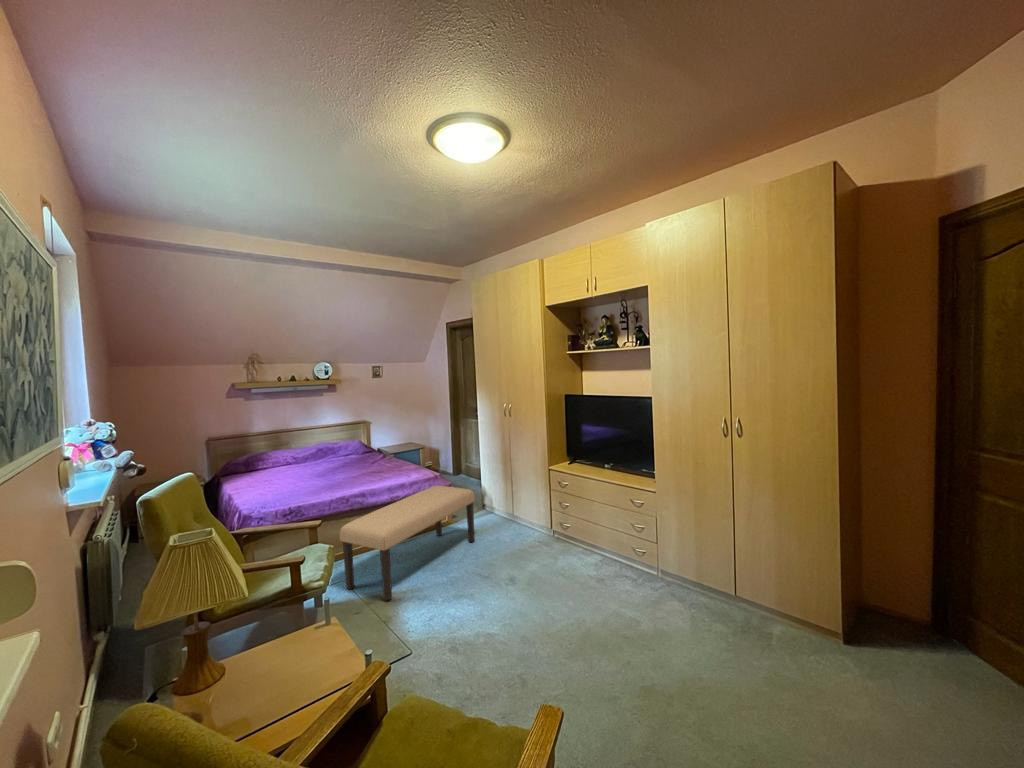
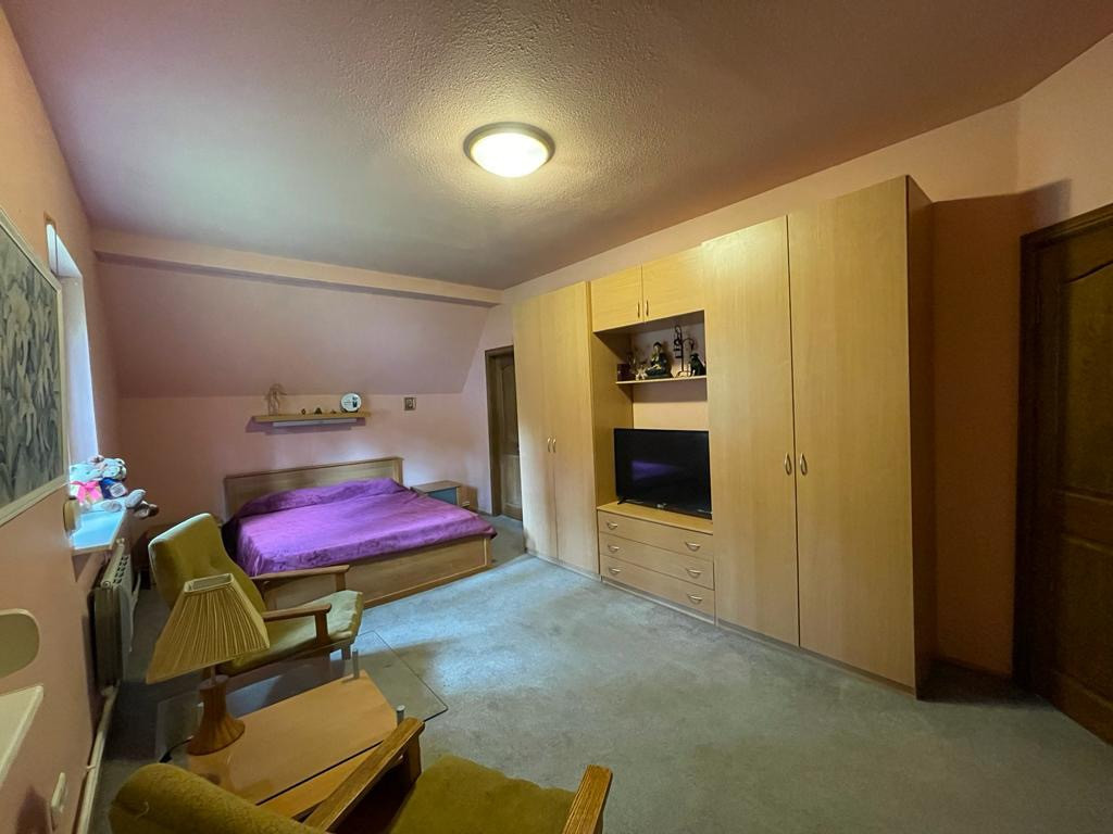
- bench [339,485,476,601]
